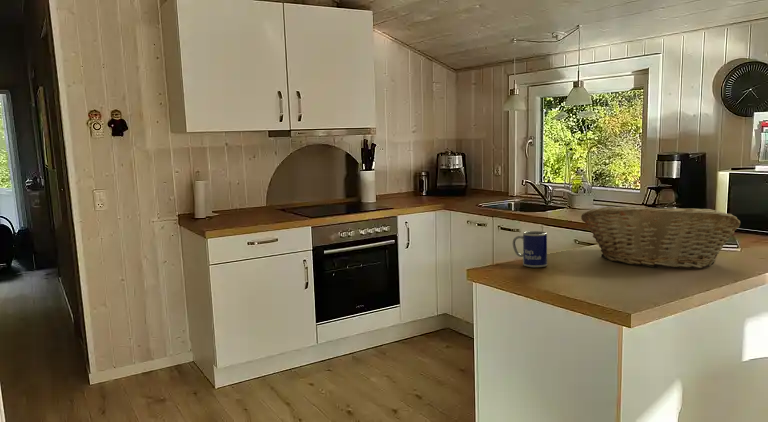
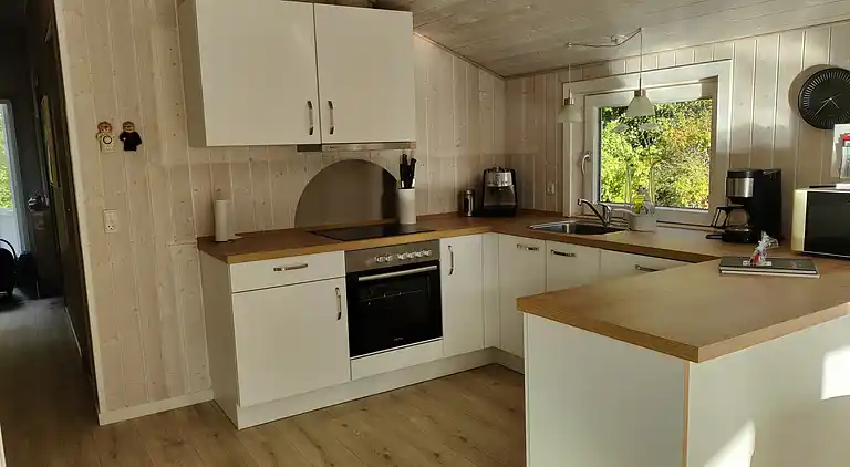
- fruit basket [580,206,741,269]
- mug [512,230,548,268]
